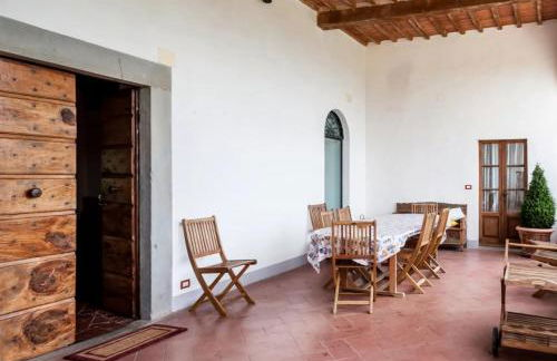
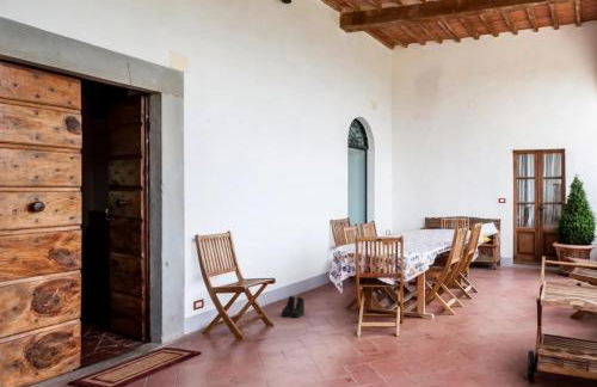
+ boots [281,295,306,319]
